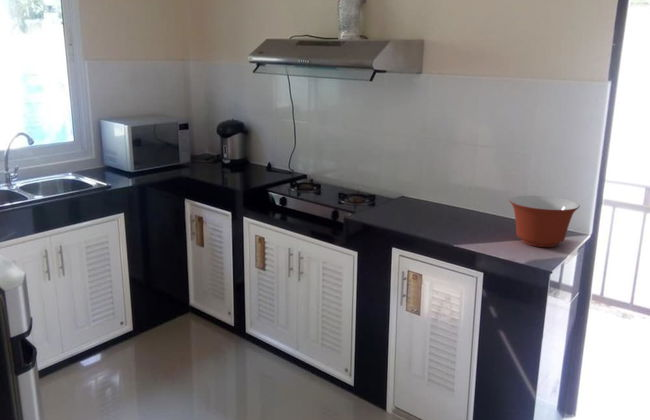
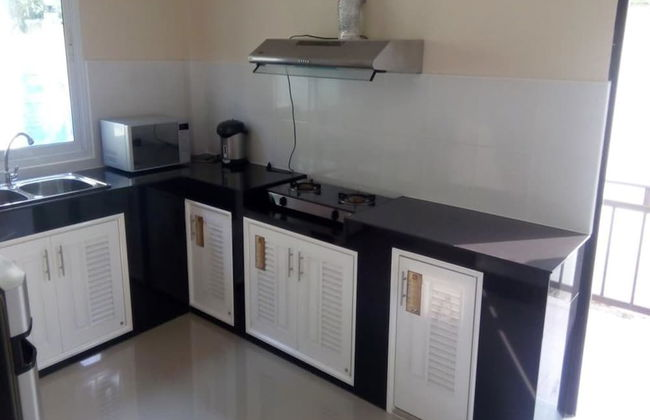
- mixing bowl [508,195,581,248]
